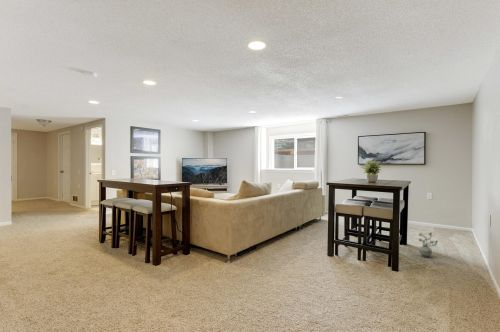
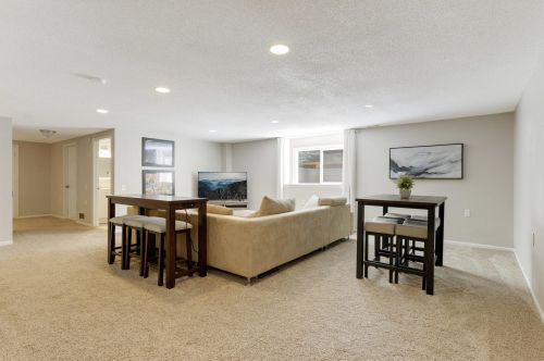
- potted plant [417,231,439,258]
